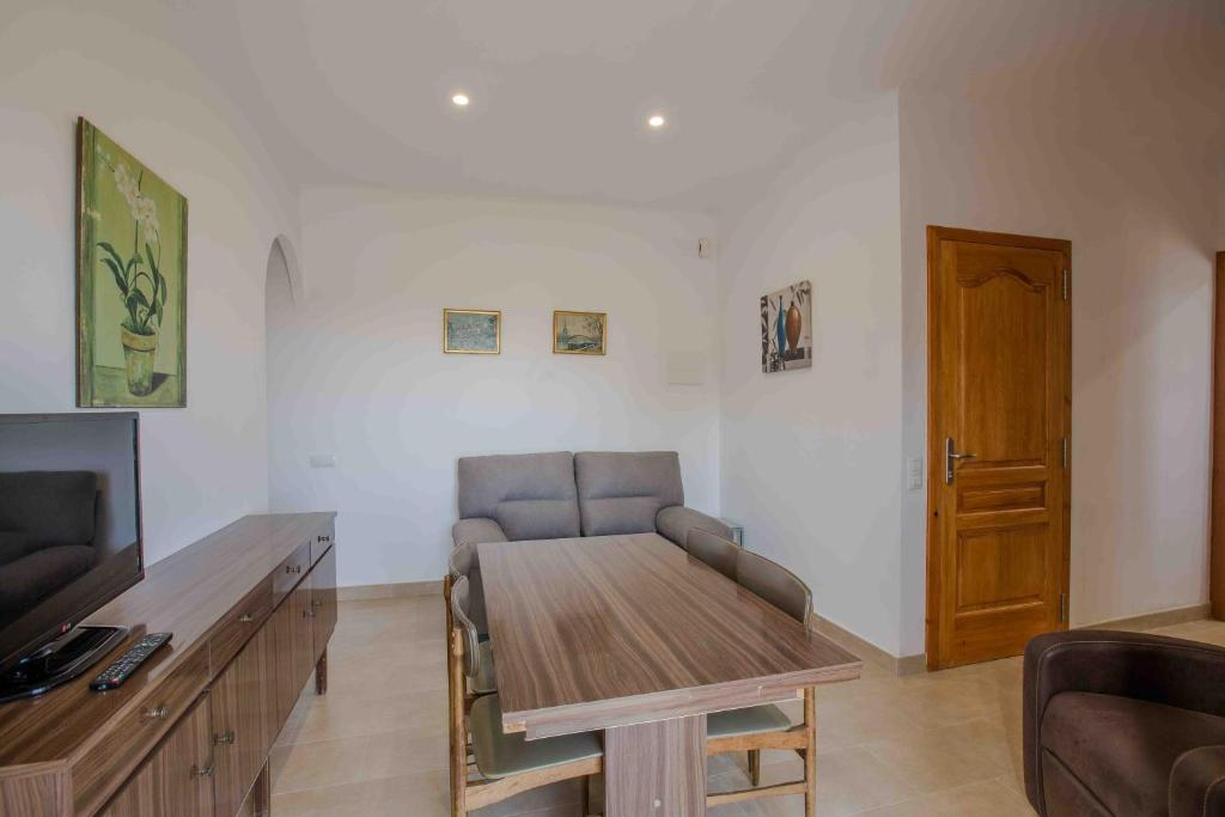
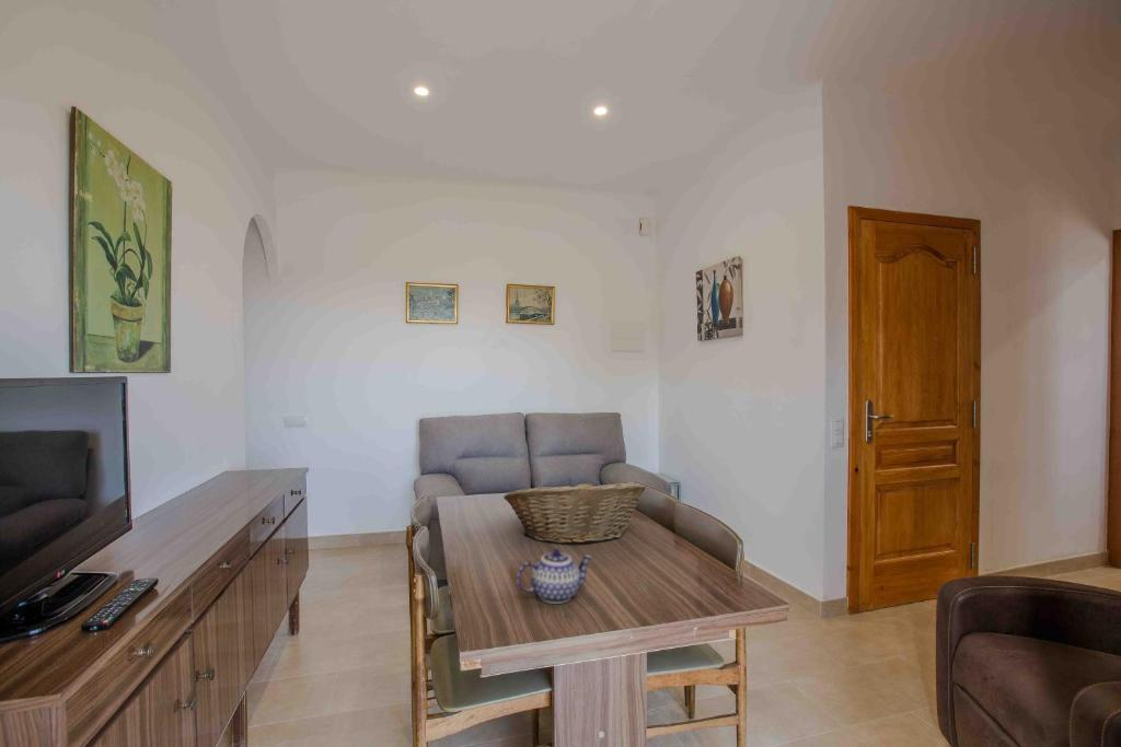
+ teapot [516,548,592,605]
+ fruit basket [502,478,646,545]
